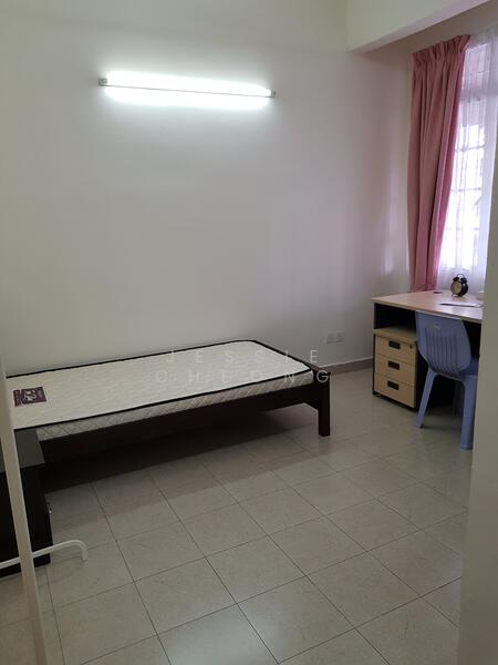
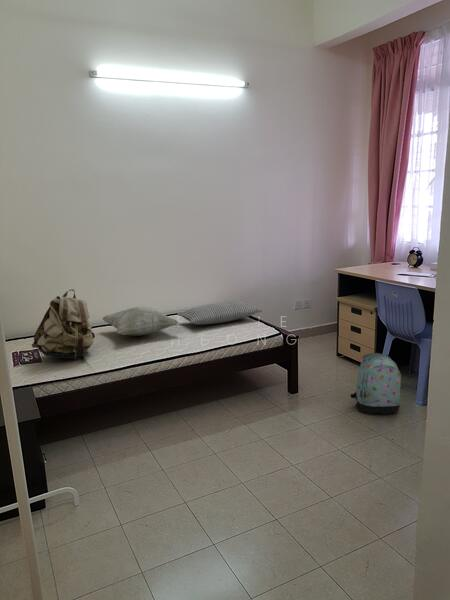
+ decorative pillow [101,306,180,337]
+ backpack [30,288,96,361]
+ backpack [349,352,402,415]
+ pillow [176,300,264,326]
